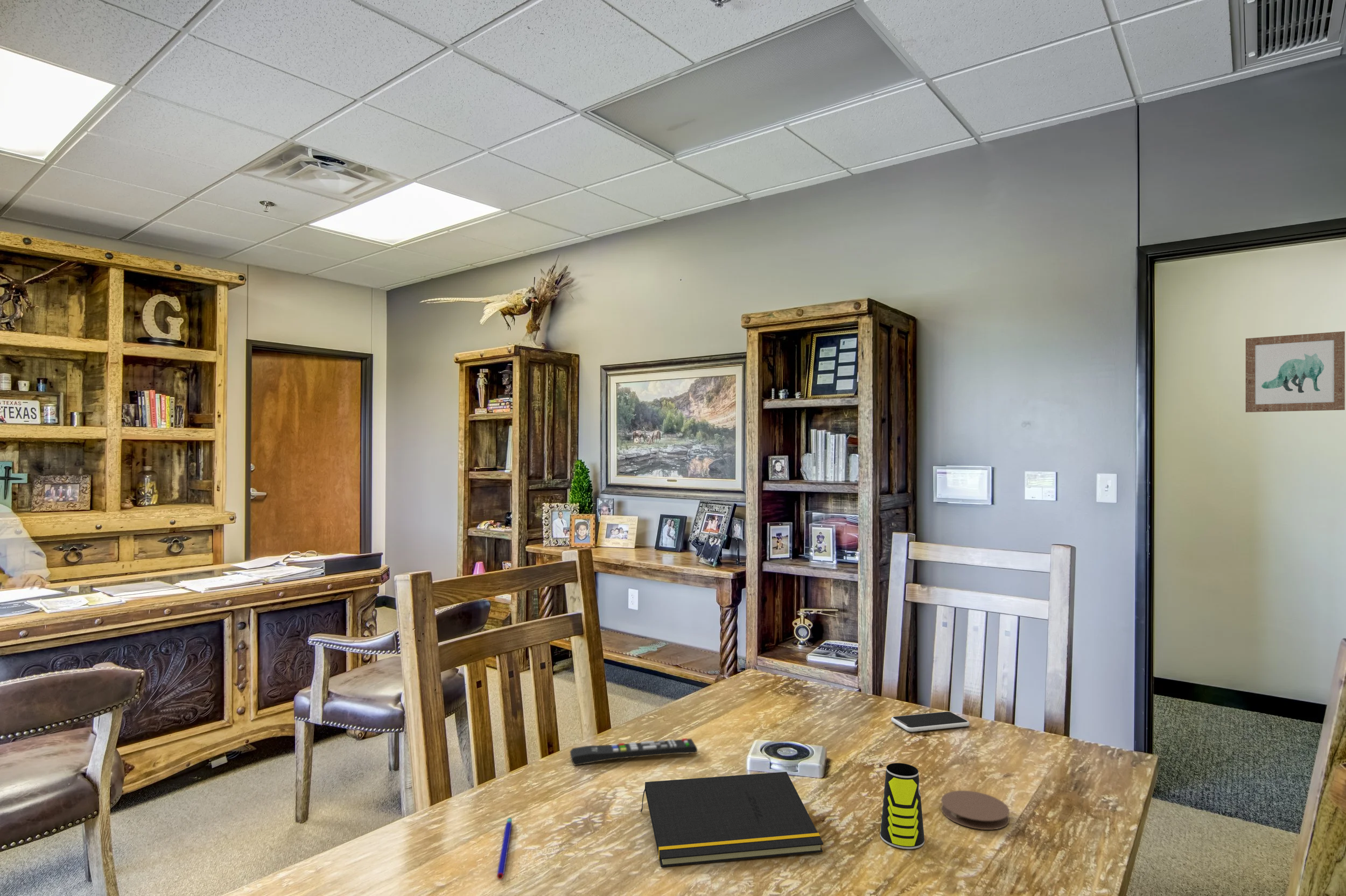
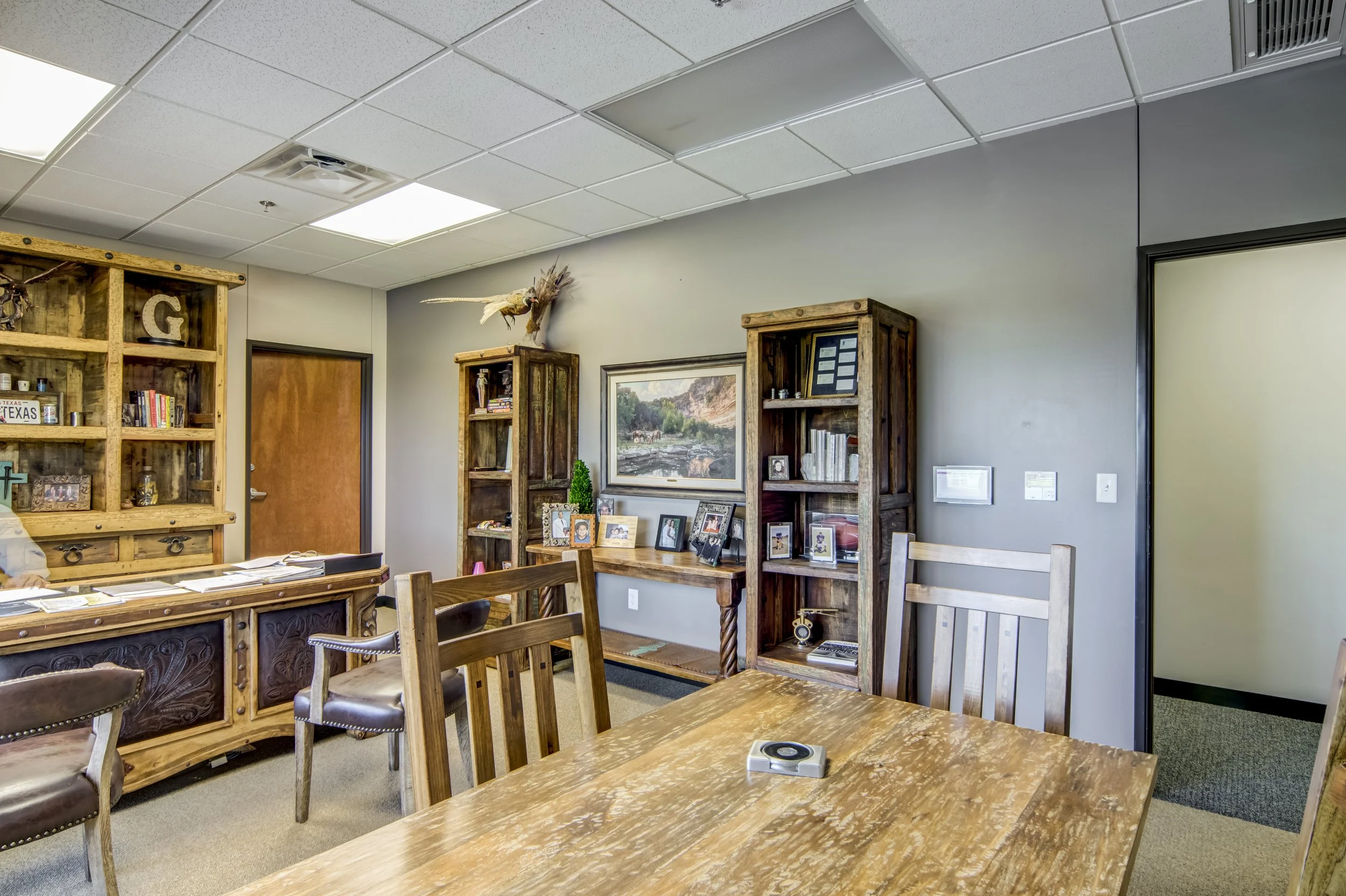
- pen [496,817,513,880]
- cup [880,763,925,850]
- remote control [569,738,698,766]
- smartphone [891,711,970,732]
- notepad [640,771,824,867]
- wall art [1245,331,1345,413]
- coaster [941,790,1010,830]
